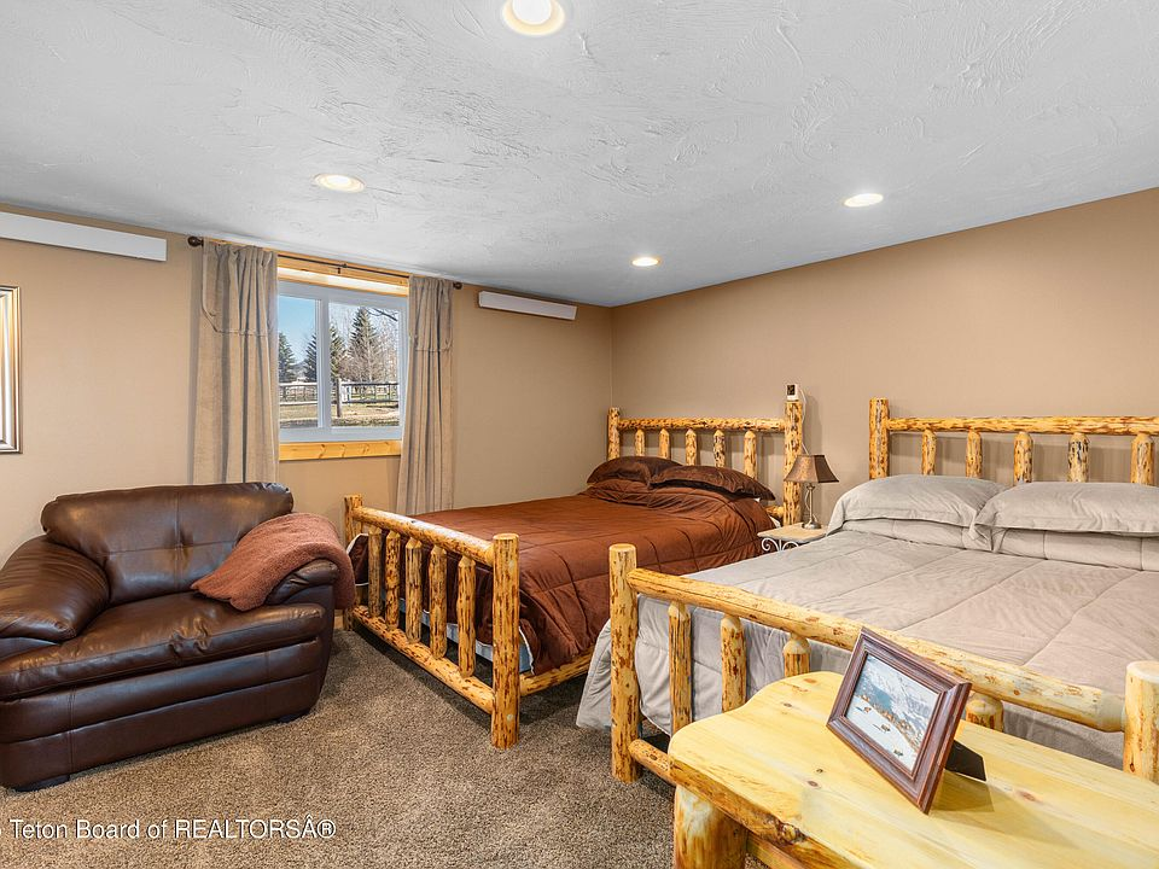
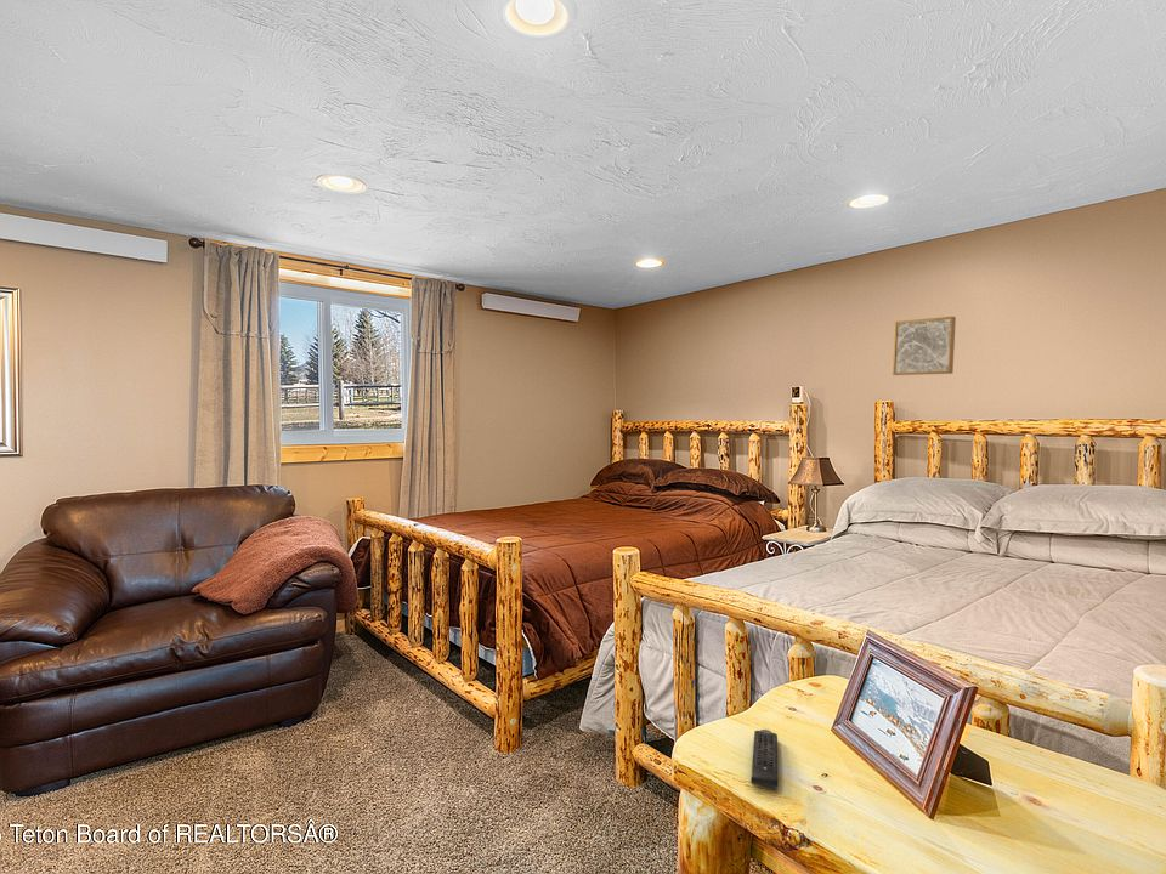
+ wall art [892,316,957,376]
+ remote control [749,728,780,790]
